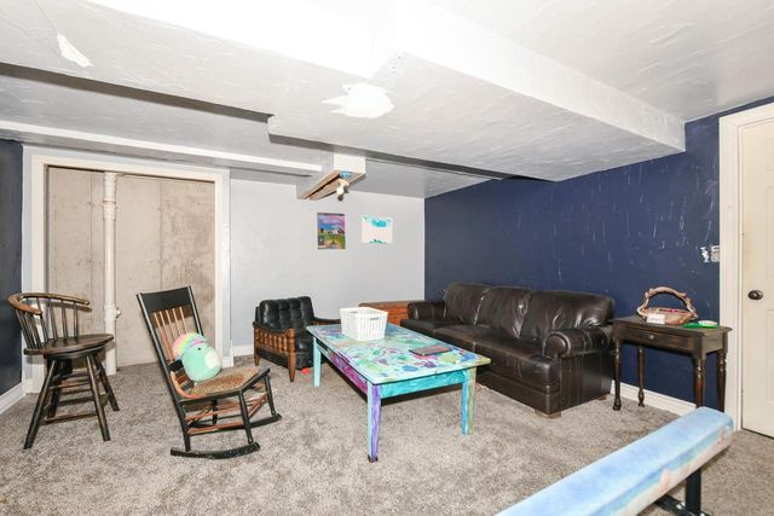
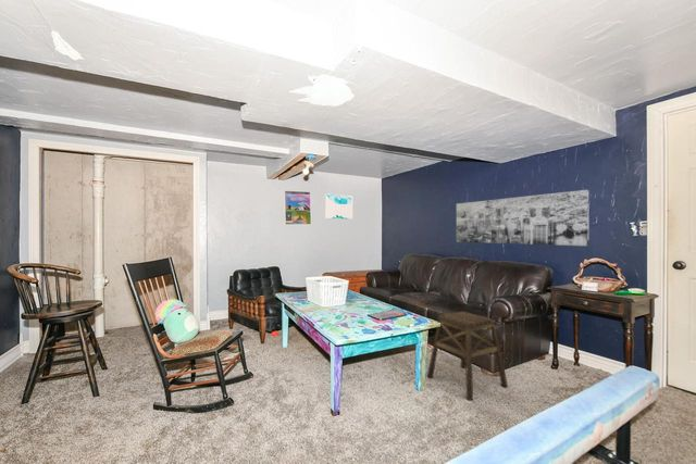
+ stool [426,311,509,402]
+ wall art [456,189,591,247]
